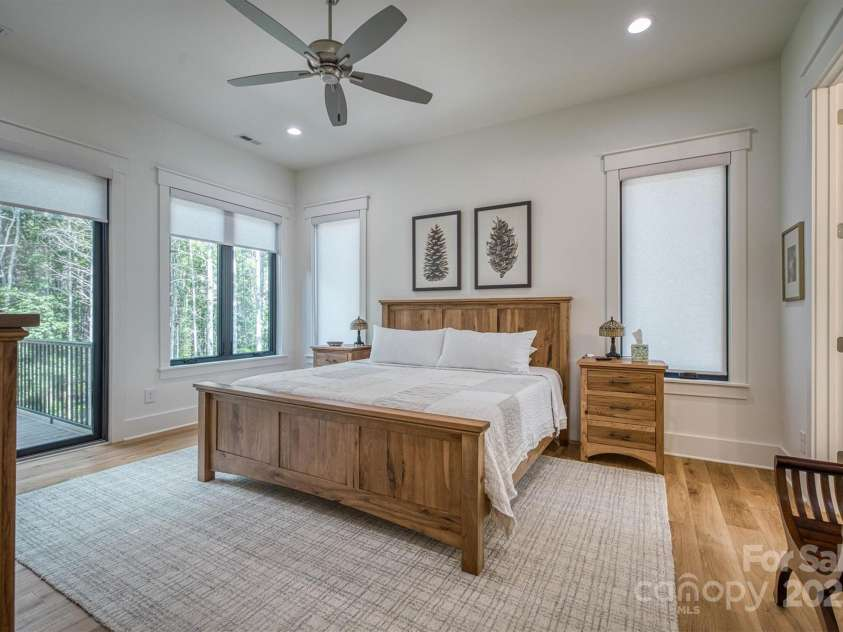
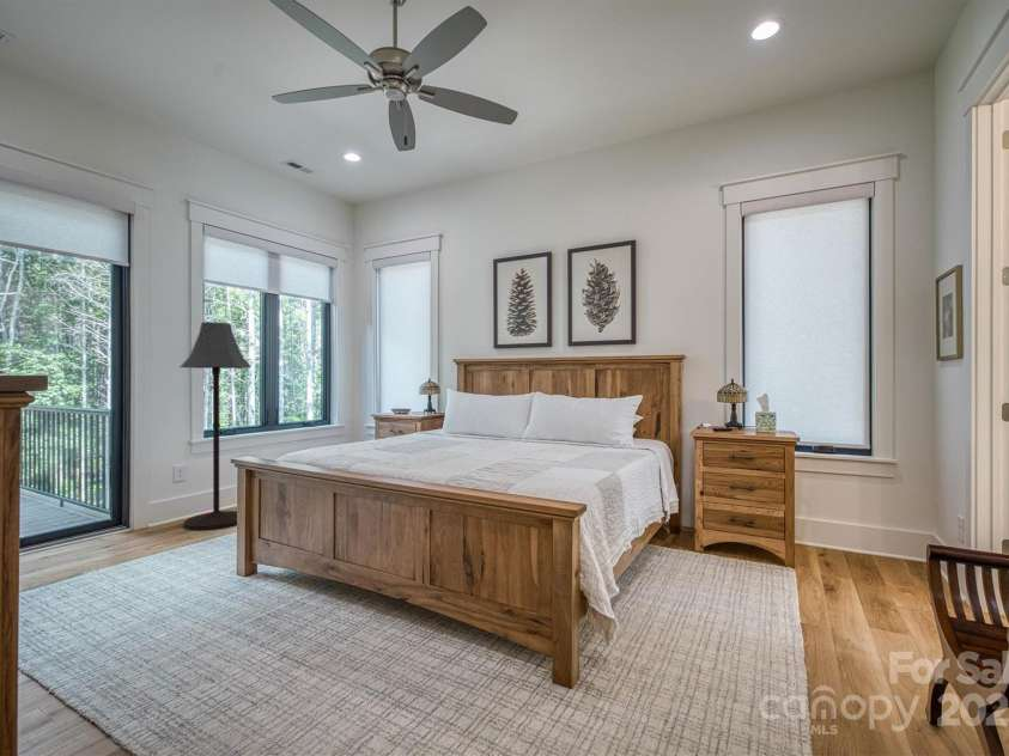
+ floor lamp [178,321,253,531]
